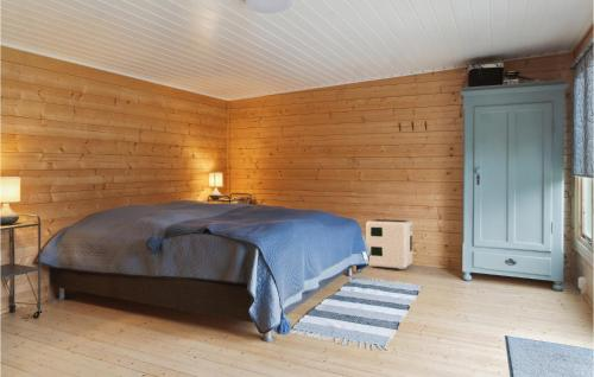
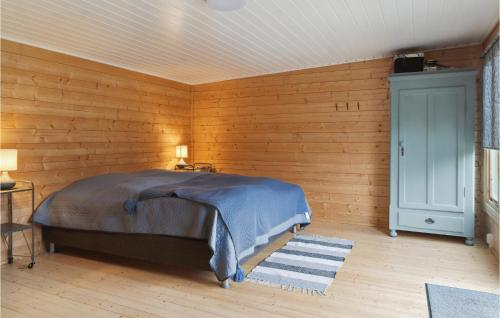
- air purifier [365,218,413,270]
